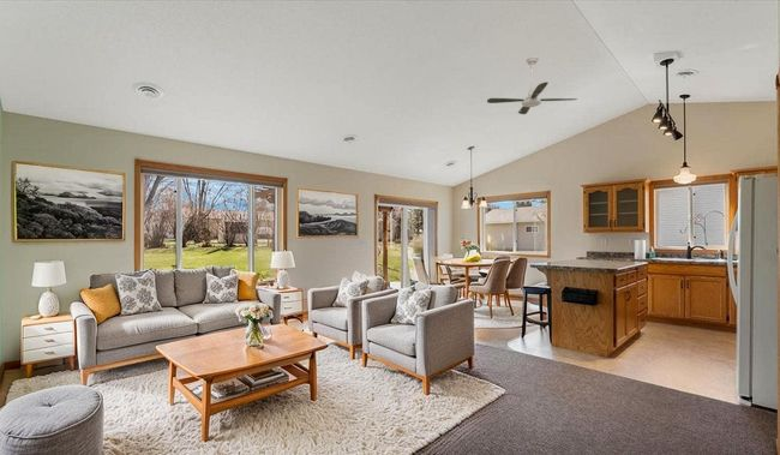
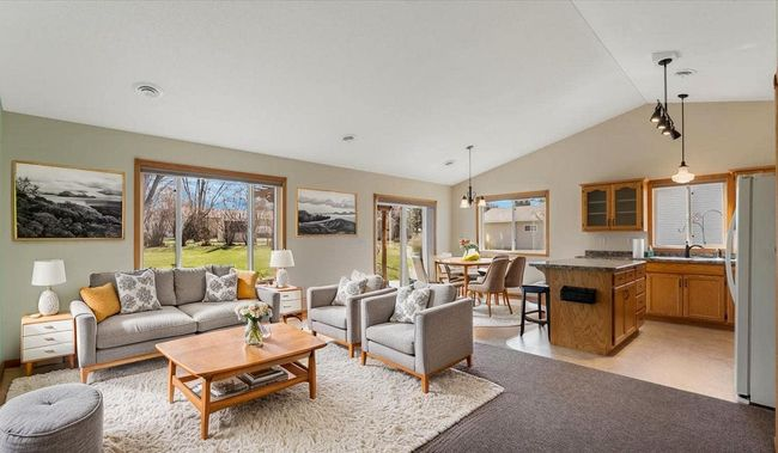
- ceiling fan [486,55,578,115]
